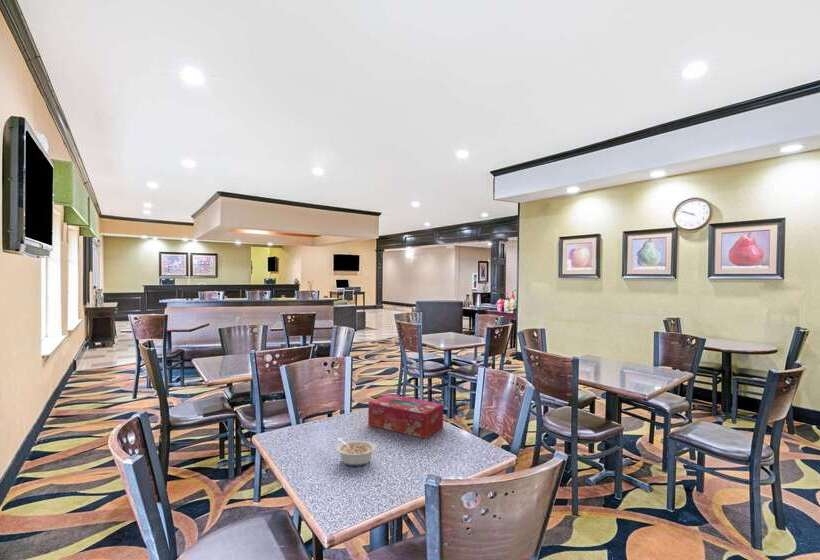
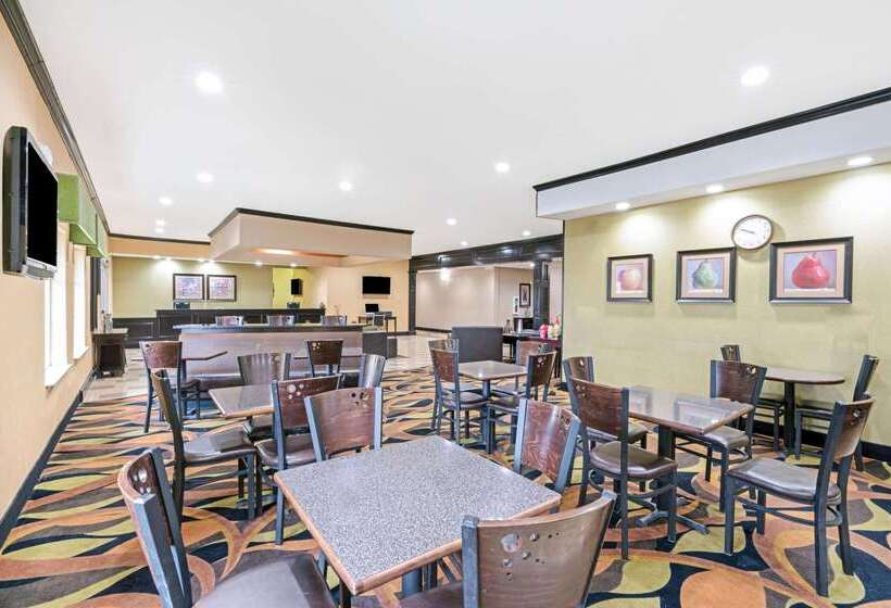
- legume [335,437,377,467]
- tissue box [367,393,444,440]
